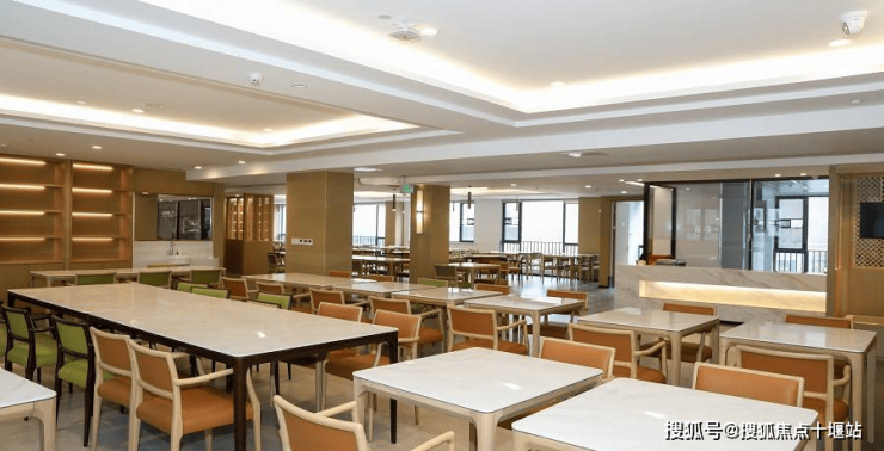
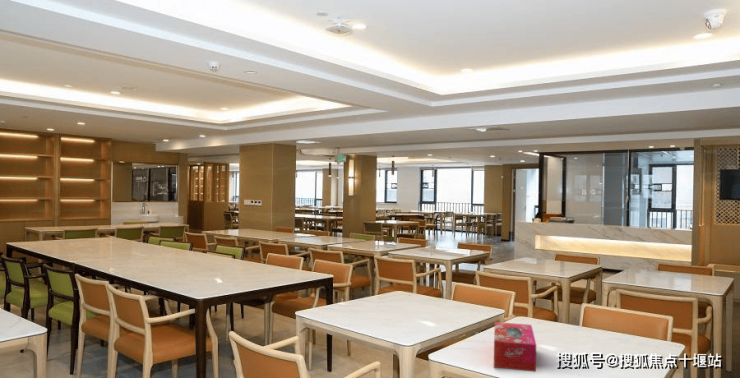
+ tissue box [493,321,537,373]
